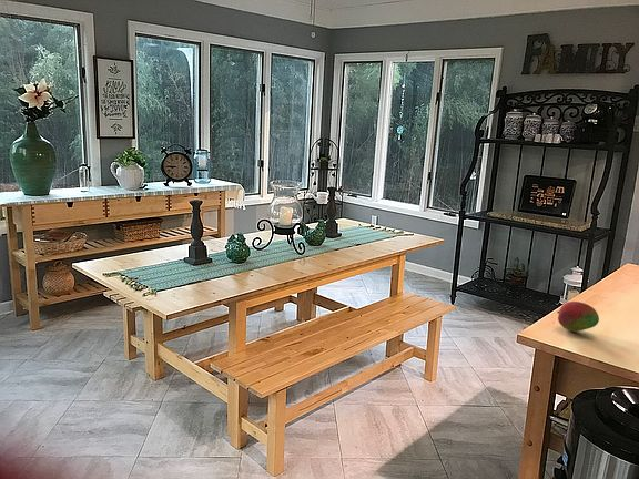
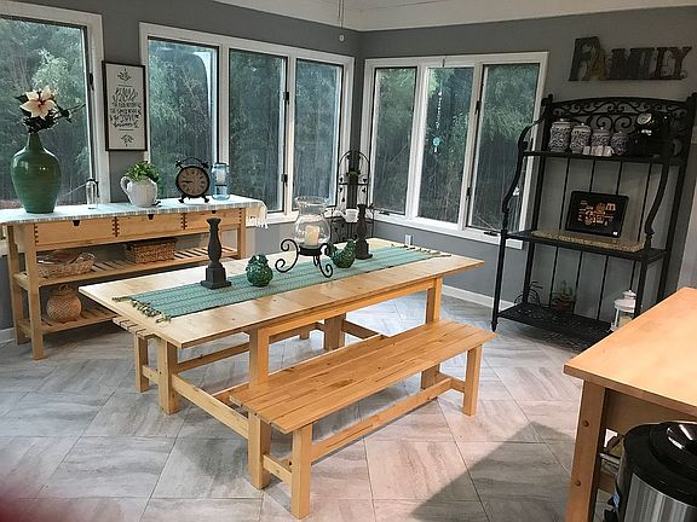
- fruit [556,300,600,333]
